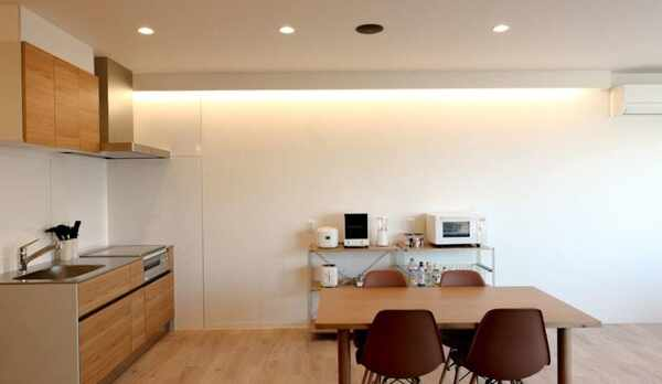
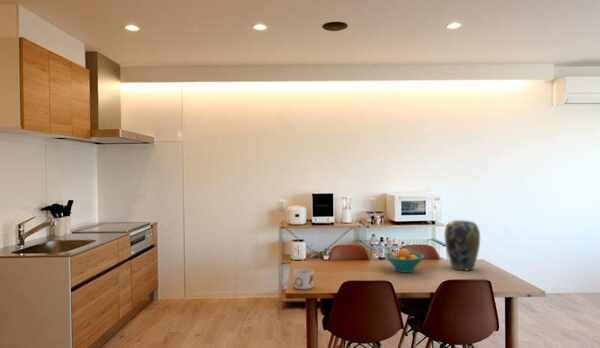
+ vase [443,220,481,271]
+ mug [293,268,314,290]
+ fruit bowl [384,247,425,273]
